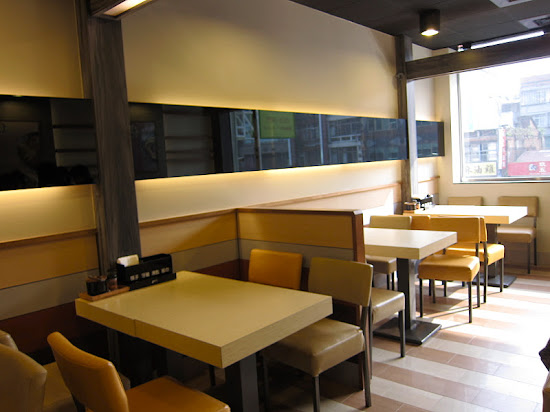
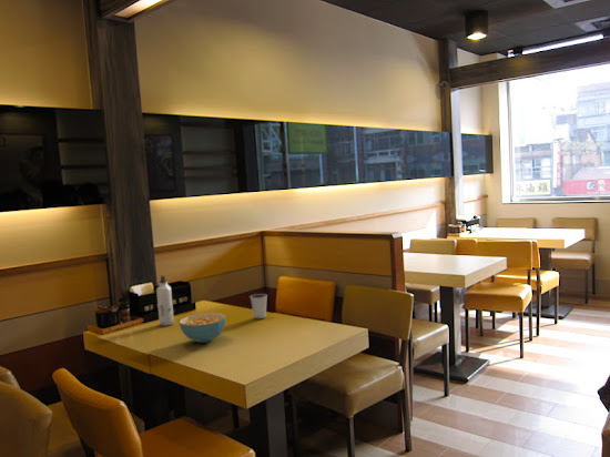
+ dixie cup [248,293,268,319]
+ cereal bowl [179,312,226,344]
+ water bottle [155,274,175,327]
